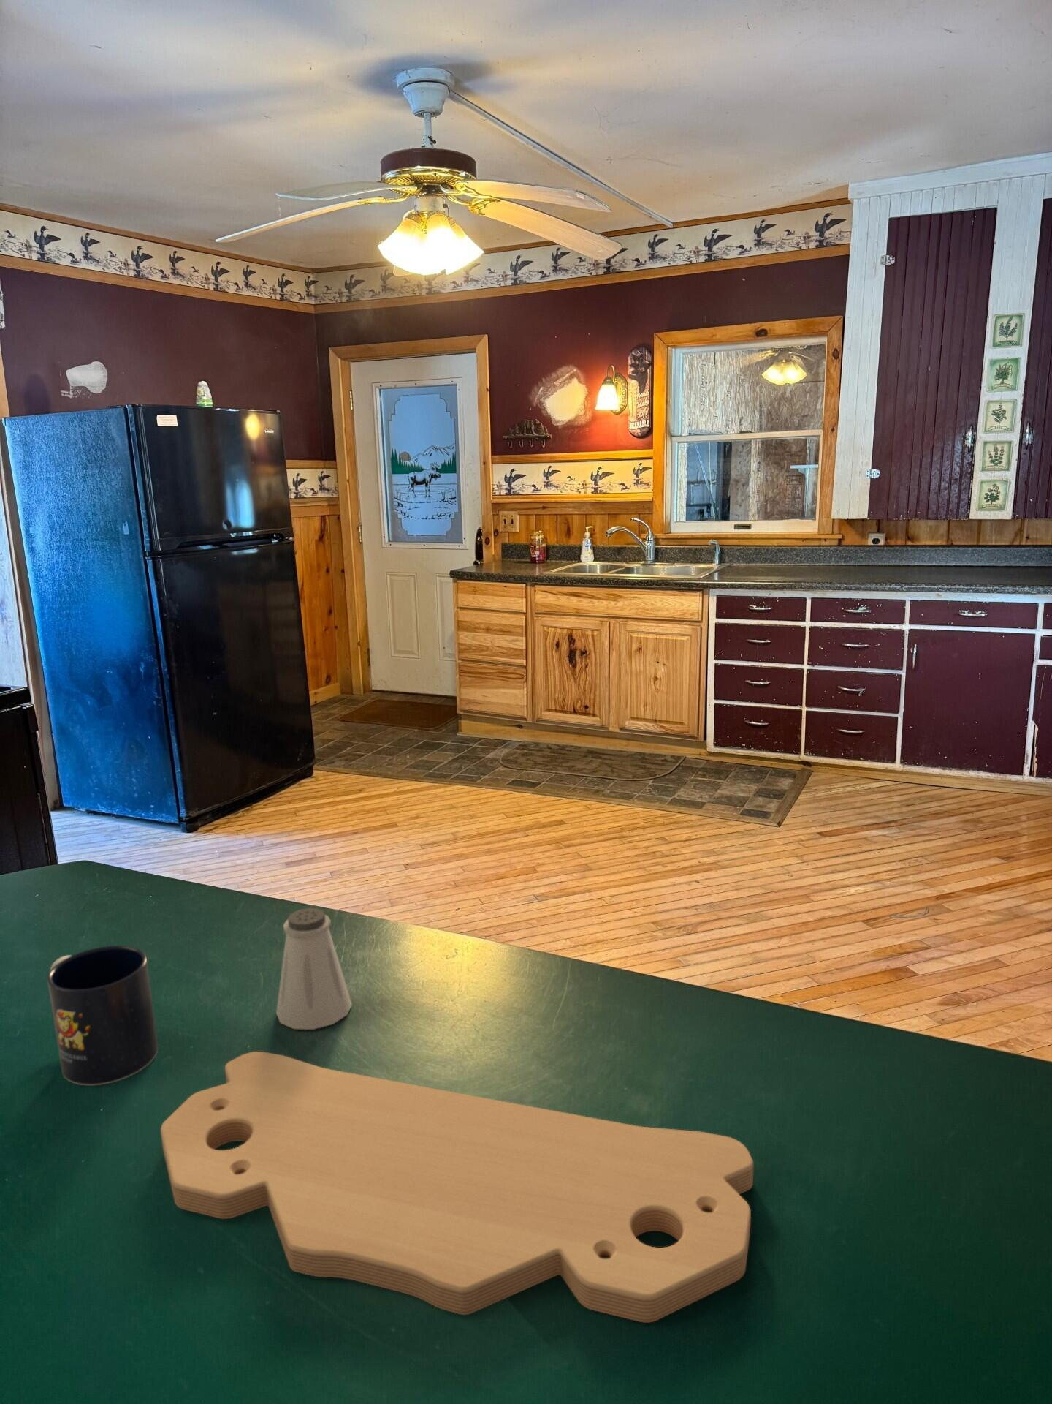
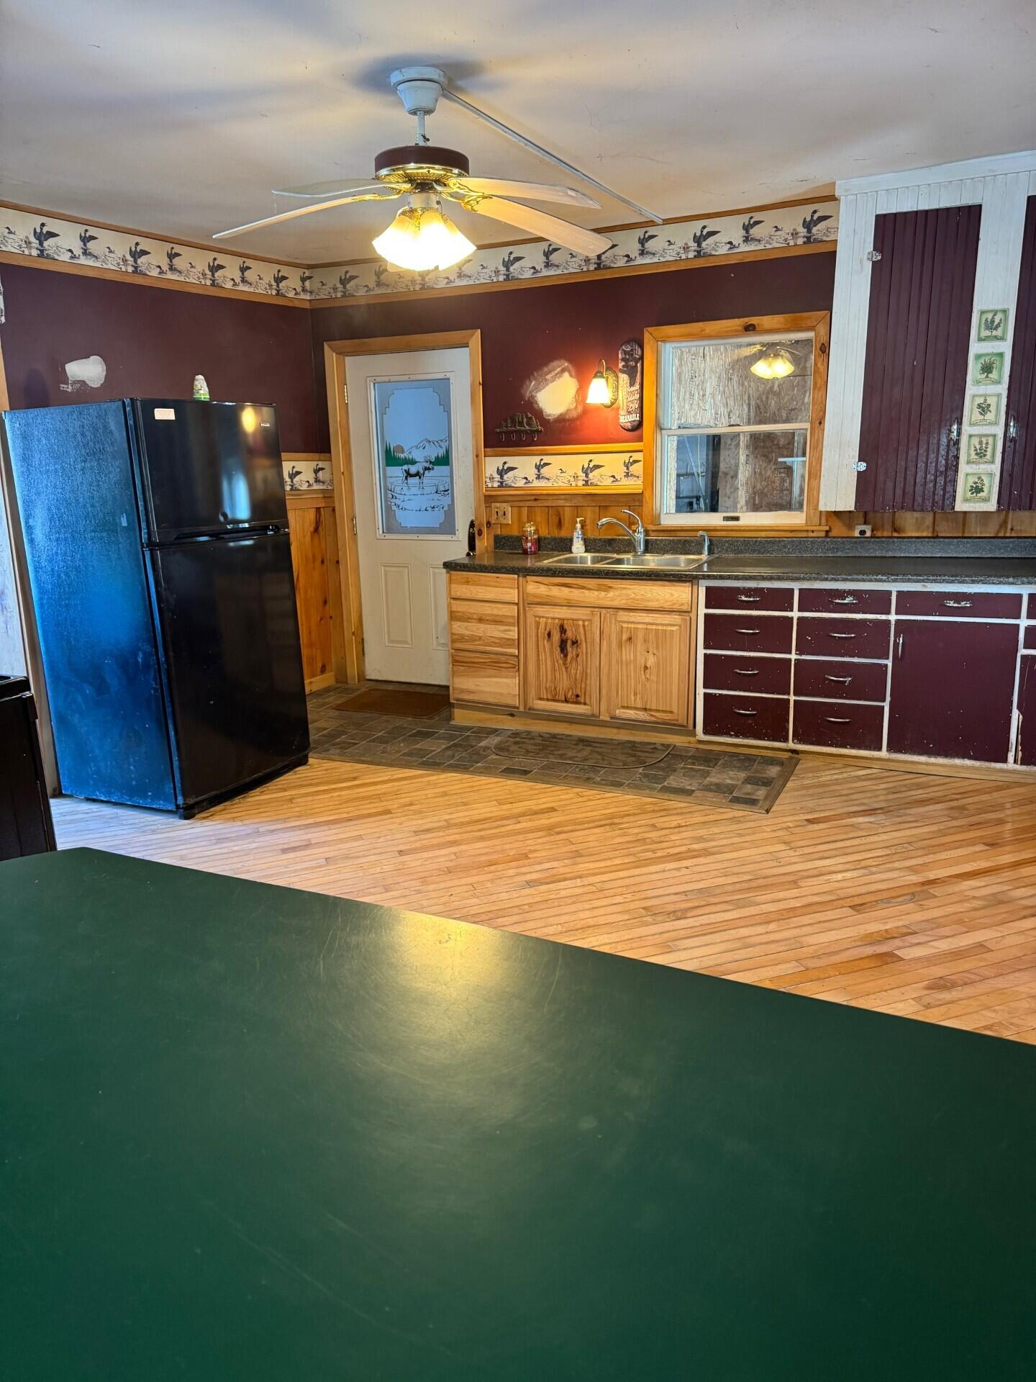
- saltshaker [275,908,353,1030]
- cutting board [160,1051,754,1323]
- mug [46,945,158,1086]
